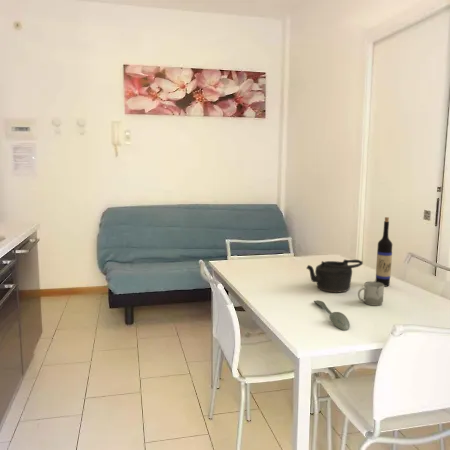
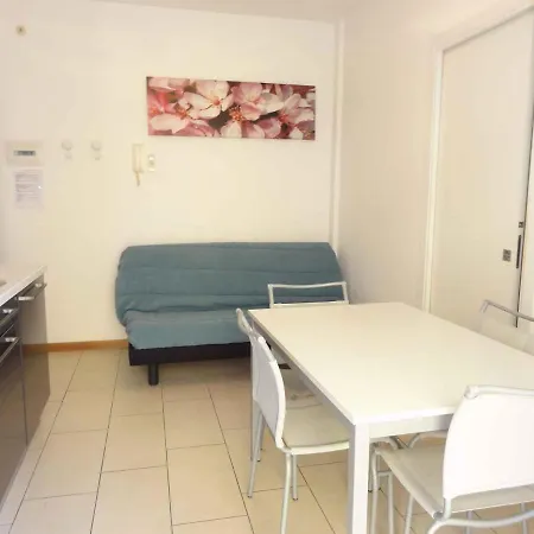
- wine bottle [374,216,393,287]
- teapot [306,259,364,293]
- cup [357,281,385,307]
- spoon [313,299,351,332]
